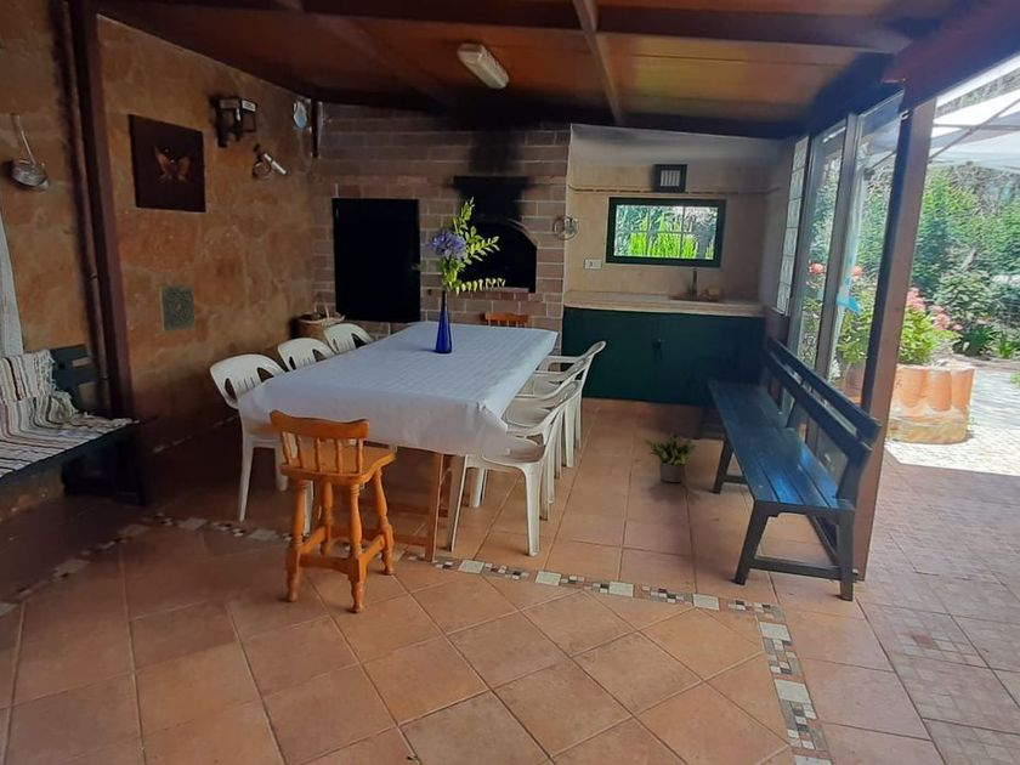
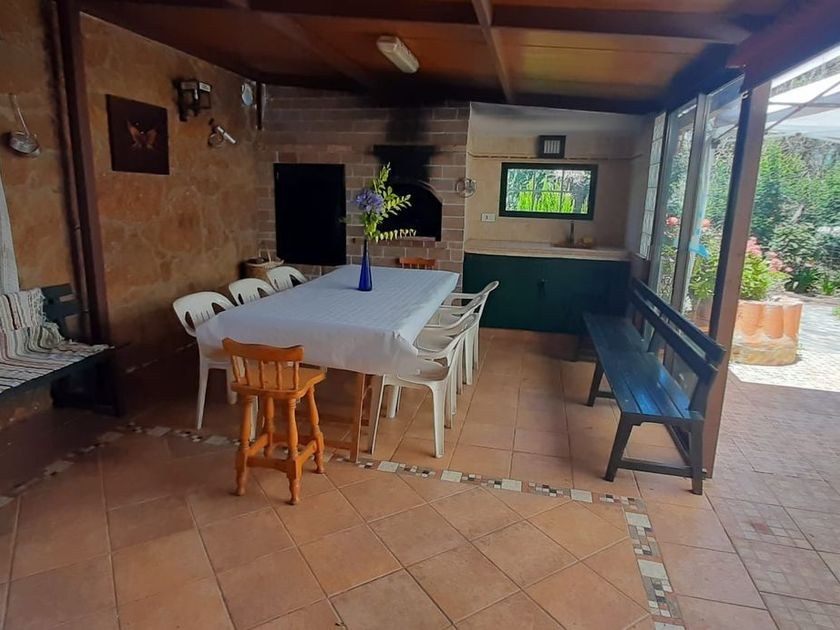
- decorative tile [158,283,197,334]
- potted plant [641,430,697,483]
